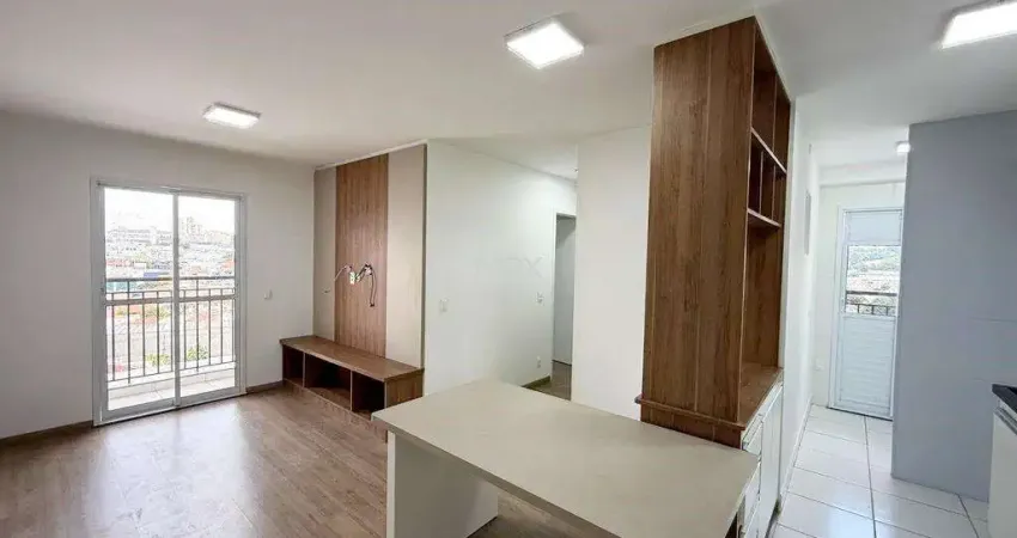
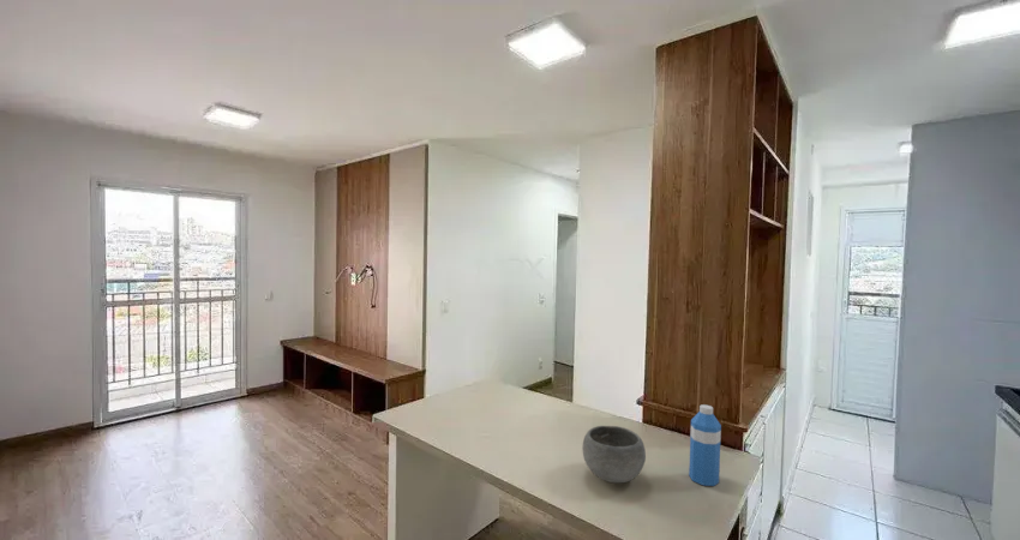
+ bowl [581,425,647,484]
+ water bottle [688,403,722,487]
